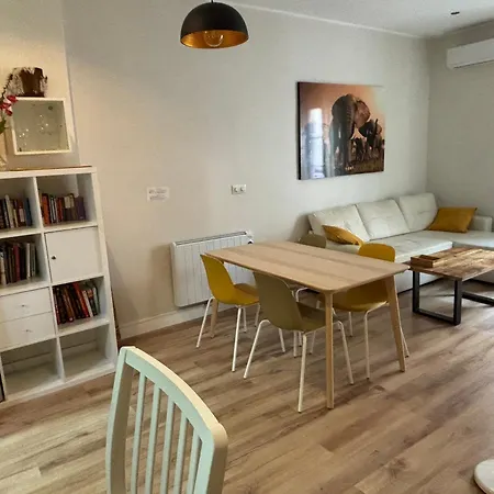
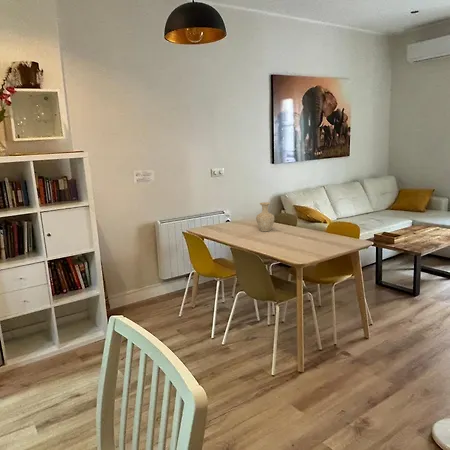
+ vase [255,201,275,232]
